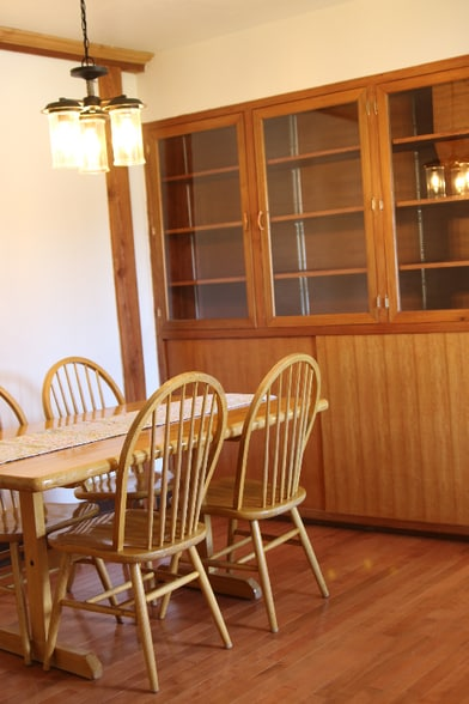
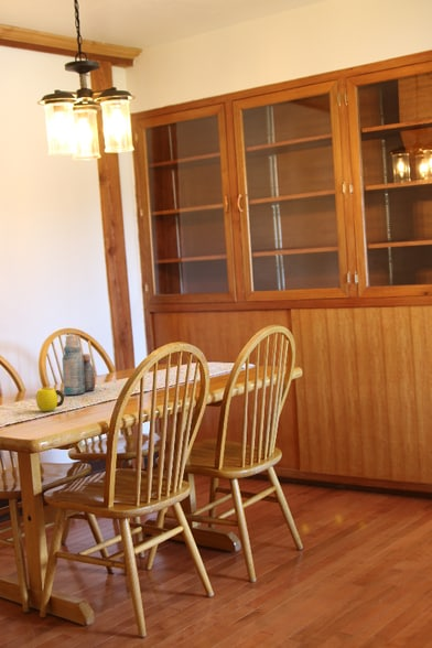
+ bottle [62,333,96,396]
+ cup [35,387,65,412]
